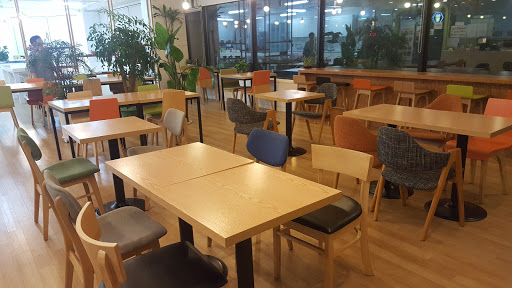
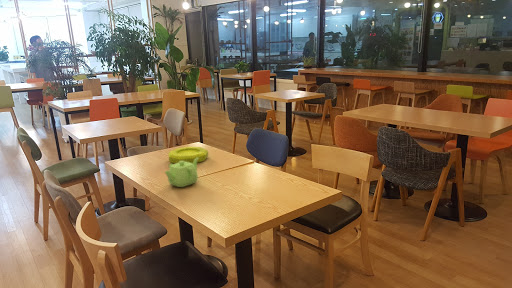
+ teapot [164,158,199,188]
+ bowl [167,146,209,164]
